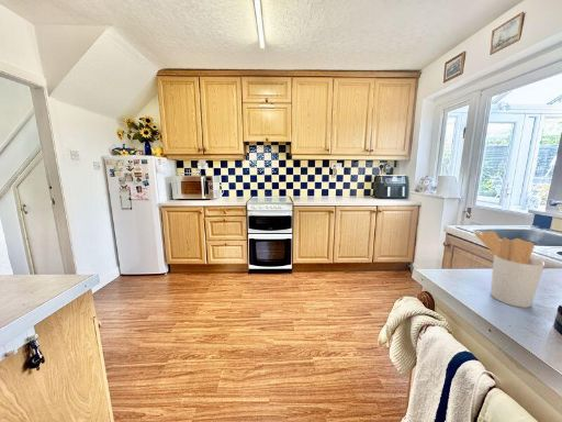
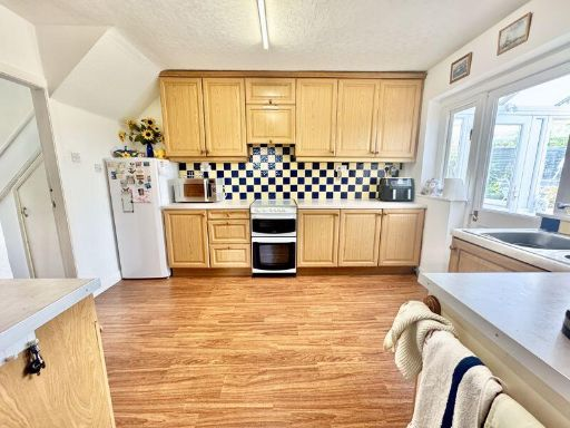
- utensil holder [473,230,546,309]
